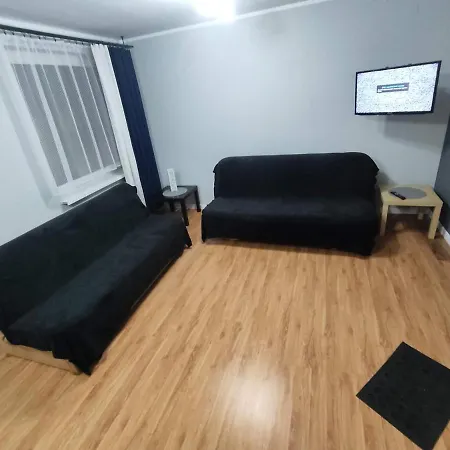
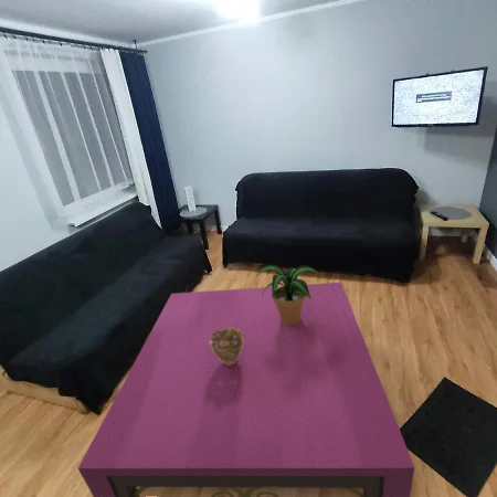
+ coffee table [77,282,415,497]
+ potted plant [255,264,322,325]
+ decorative bowl [210,327,244,366]
